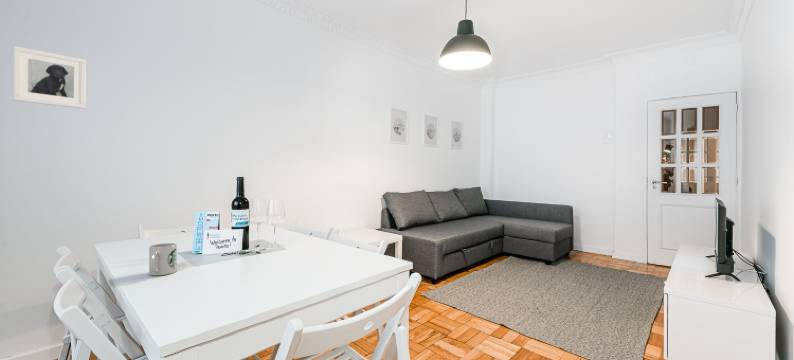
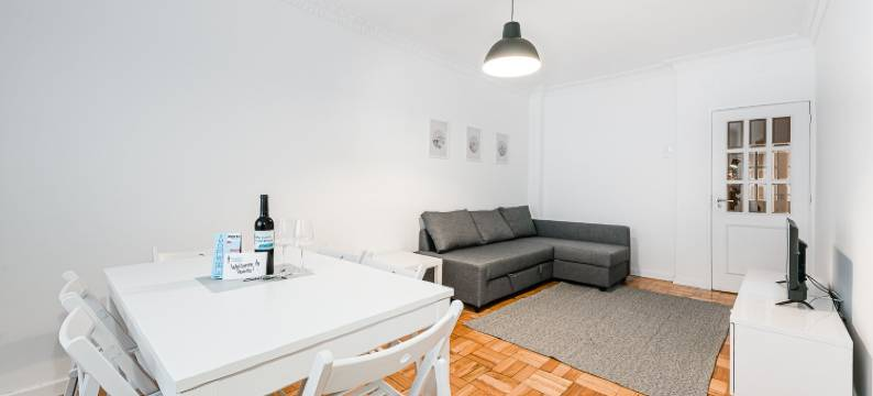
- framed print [12,45,87,110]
- mug [148,242,178,276]
